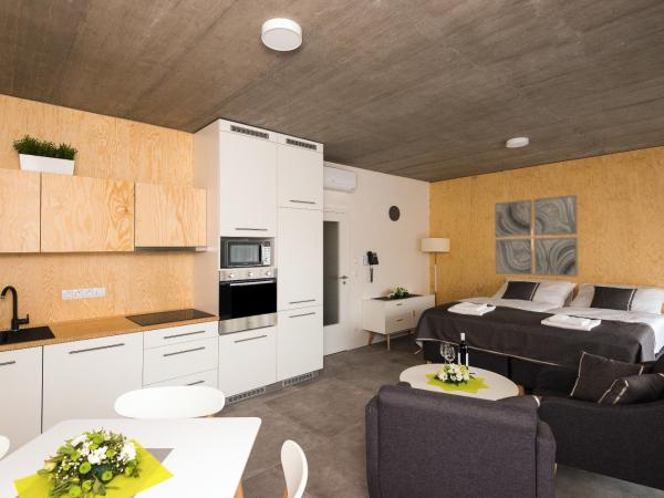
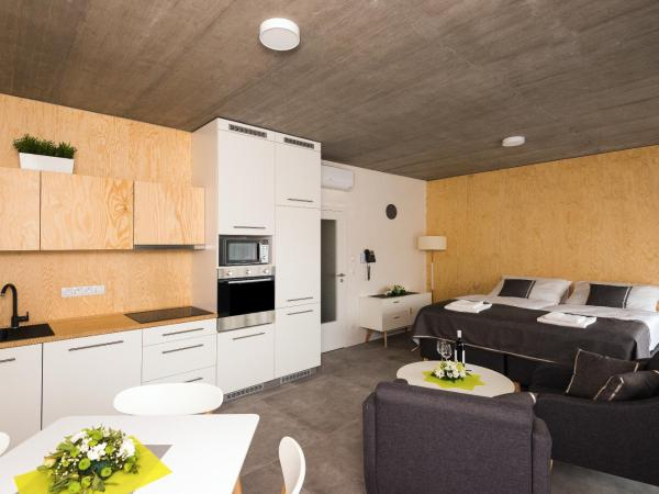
- wall art [494,194,579,278]
